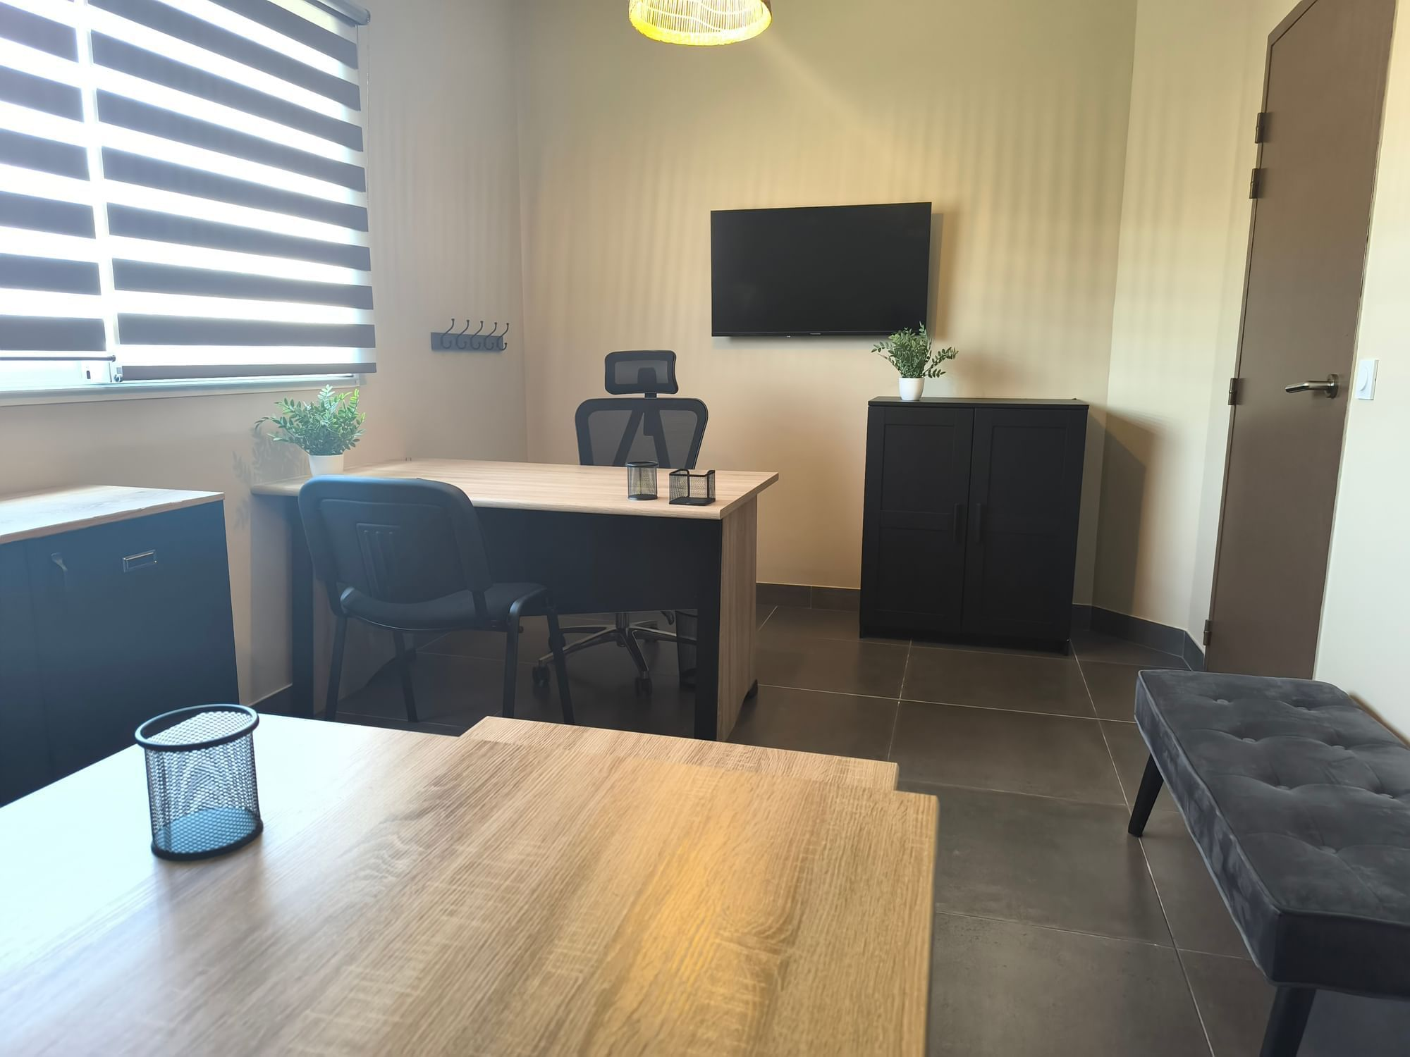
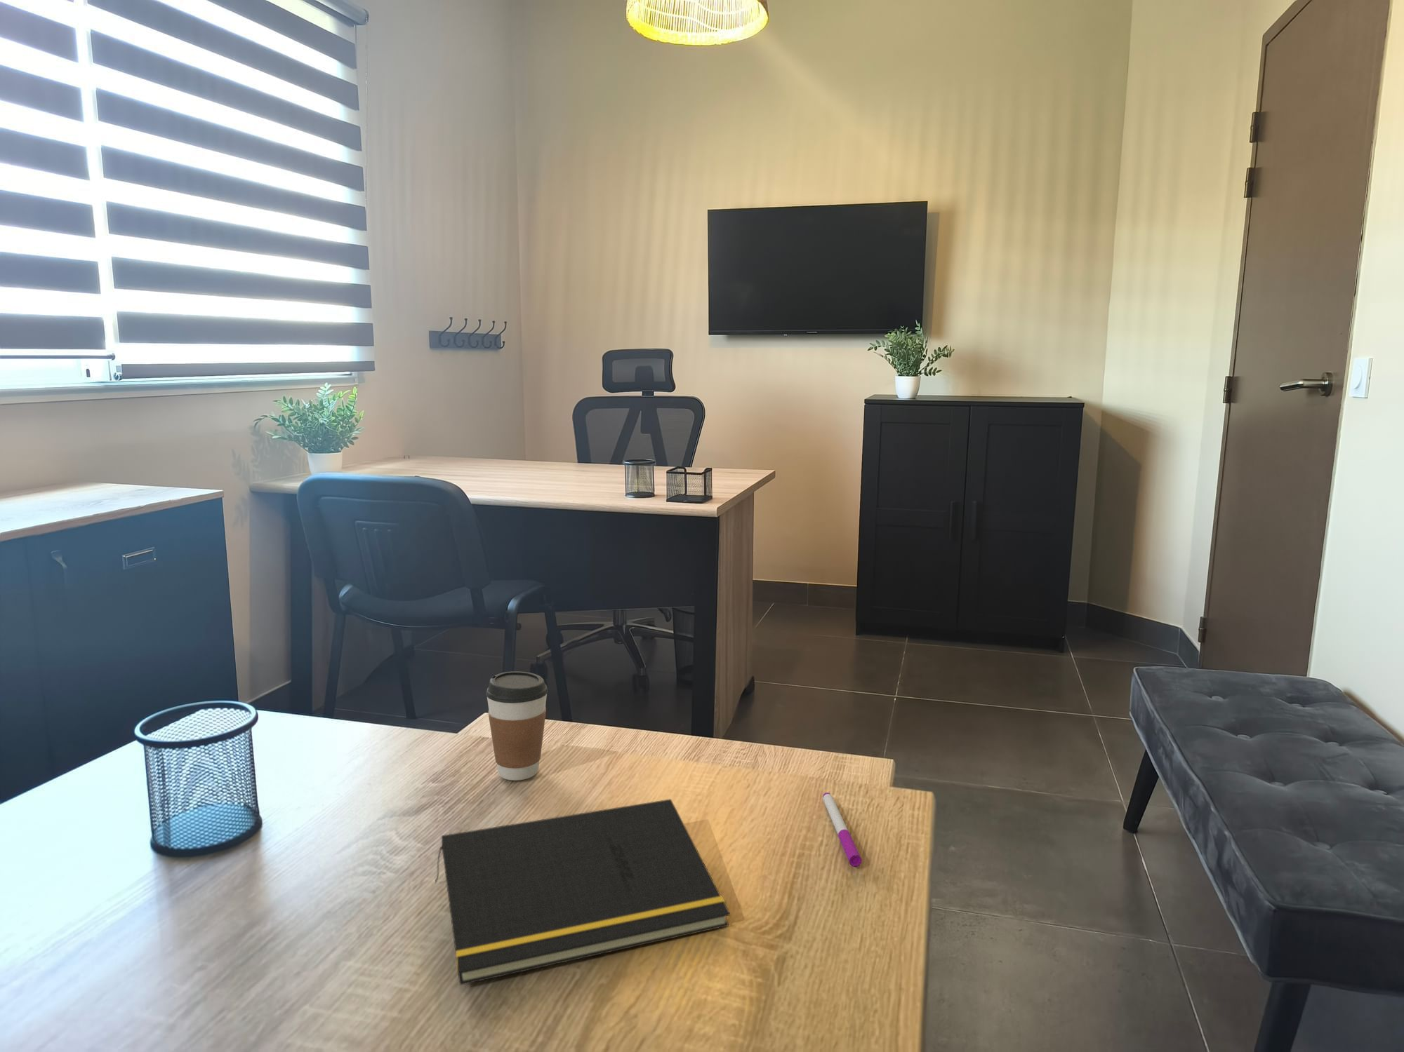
+ coffee cup [485,671,548,781]
+ notepad [434,798,731,986]
+ pen [823,792,862,867]
